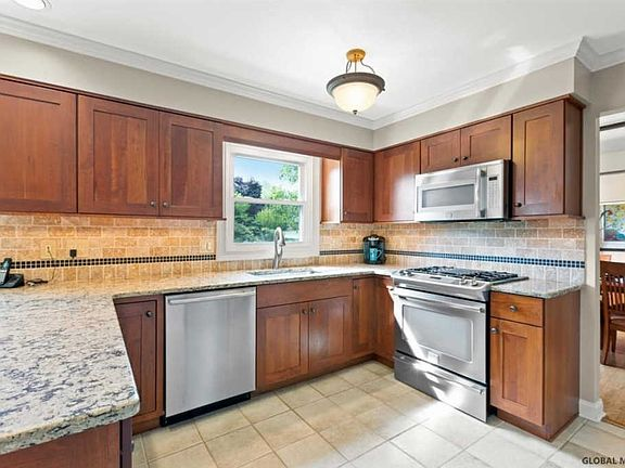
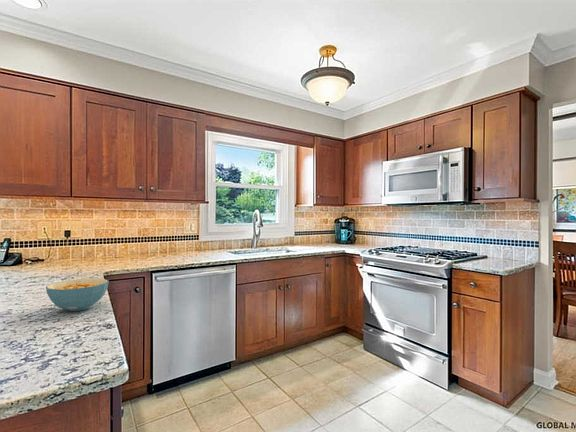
+ cereal bowl [45,277,110,312]
